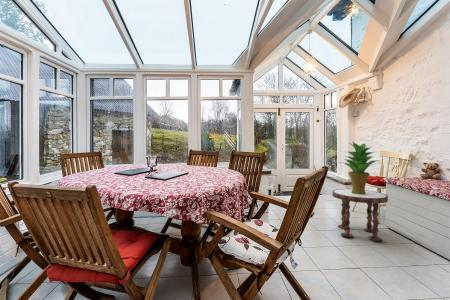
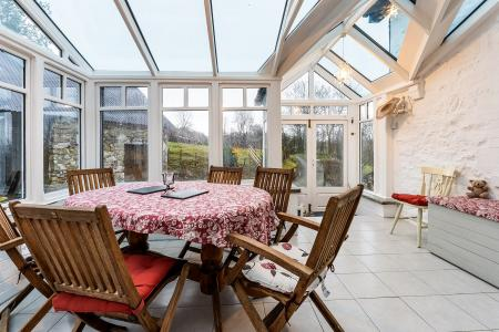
- side table [332,188,389,242]
- potted plant [339,141,383,194]
